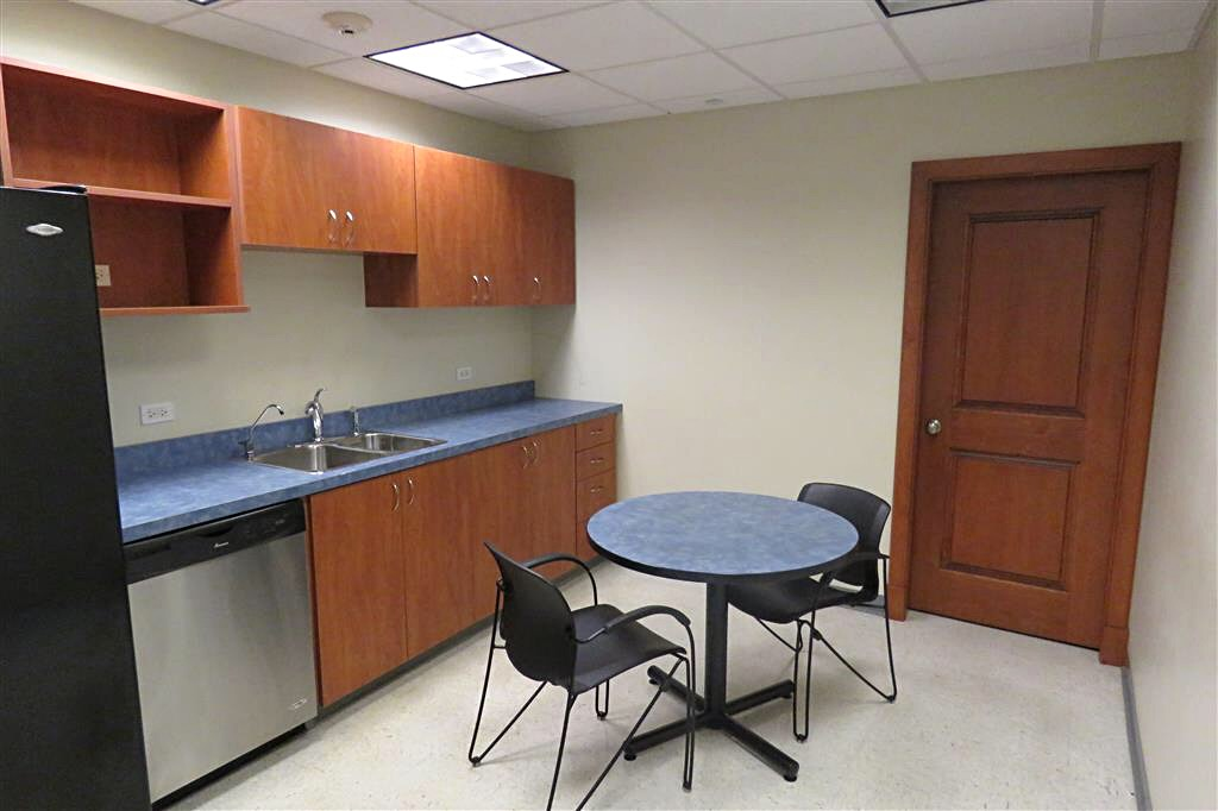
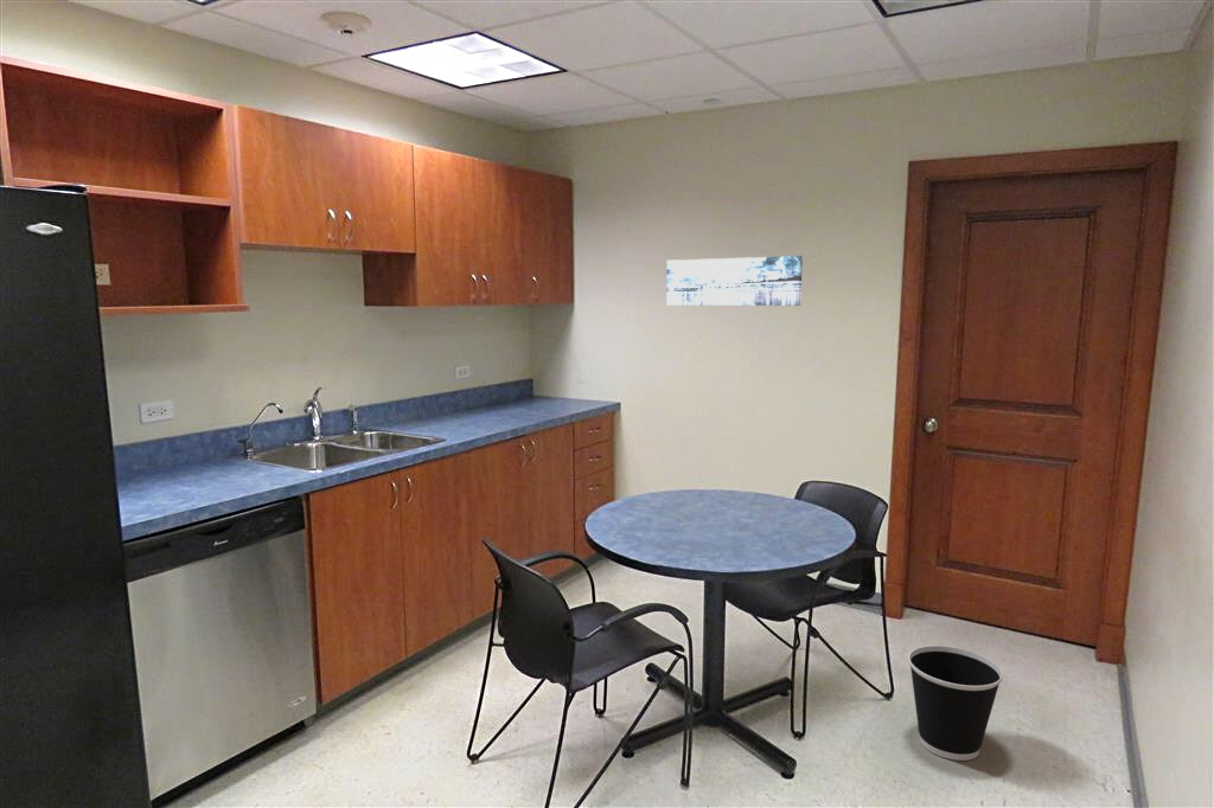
+ wastebasket [907,645,1004,762]
+ wall art [665,255,804,307]
